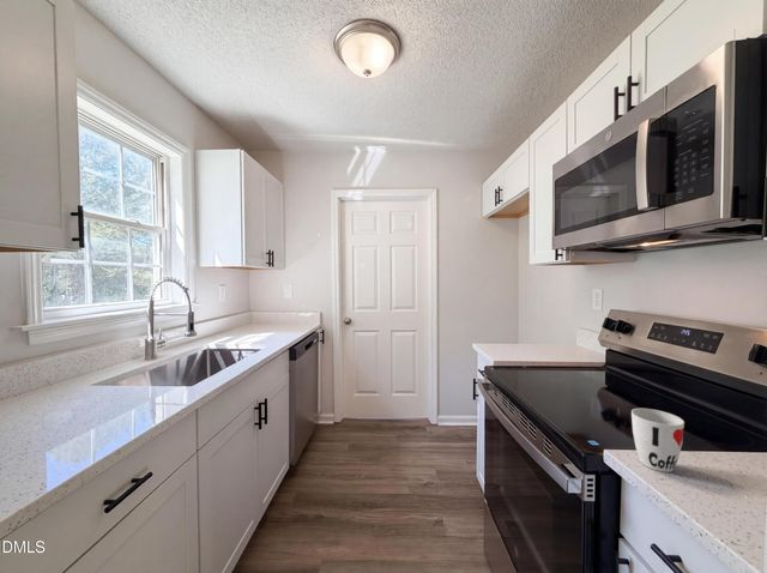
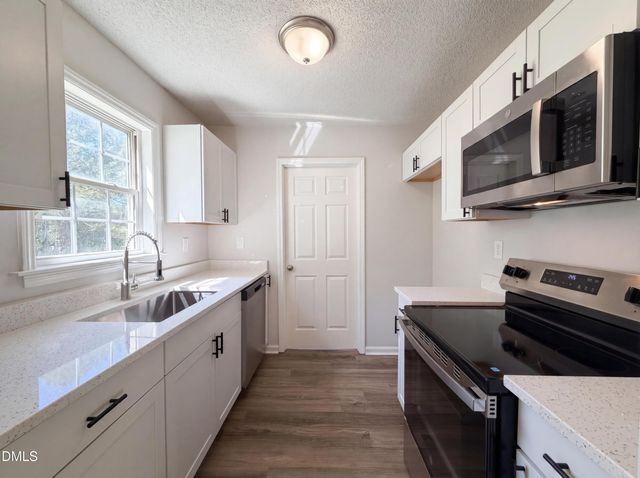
- cup [630,408,686,474]
